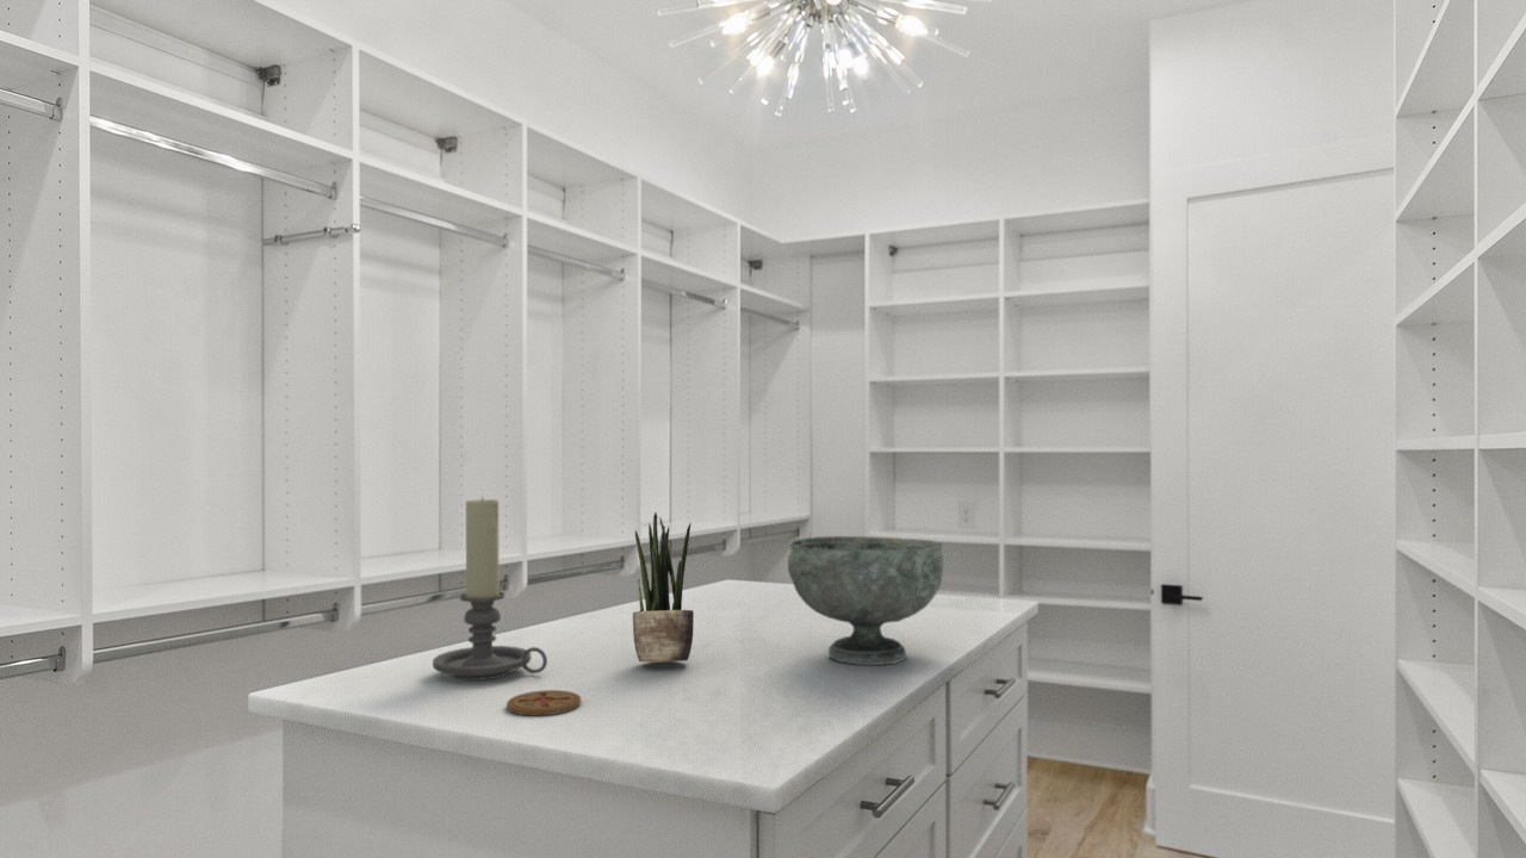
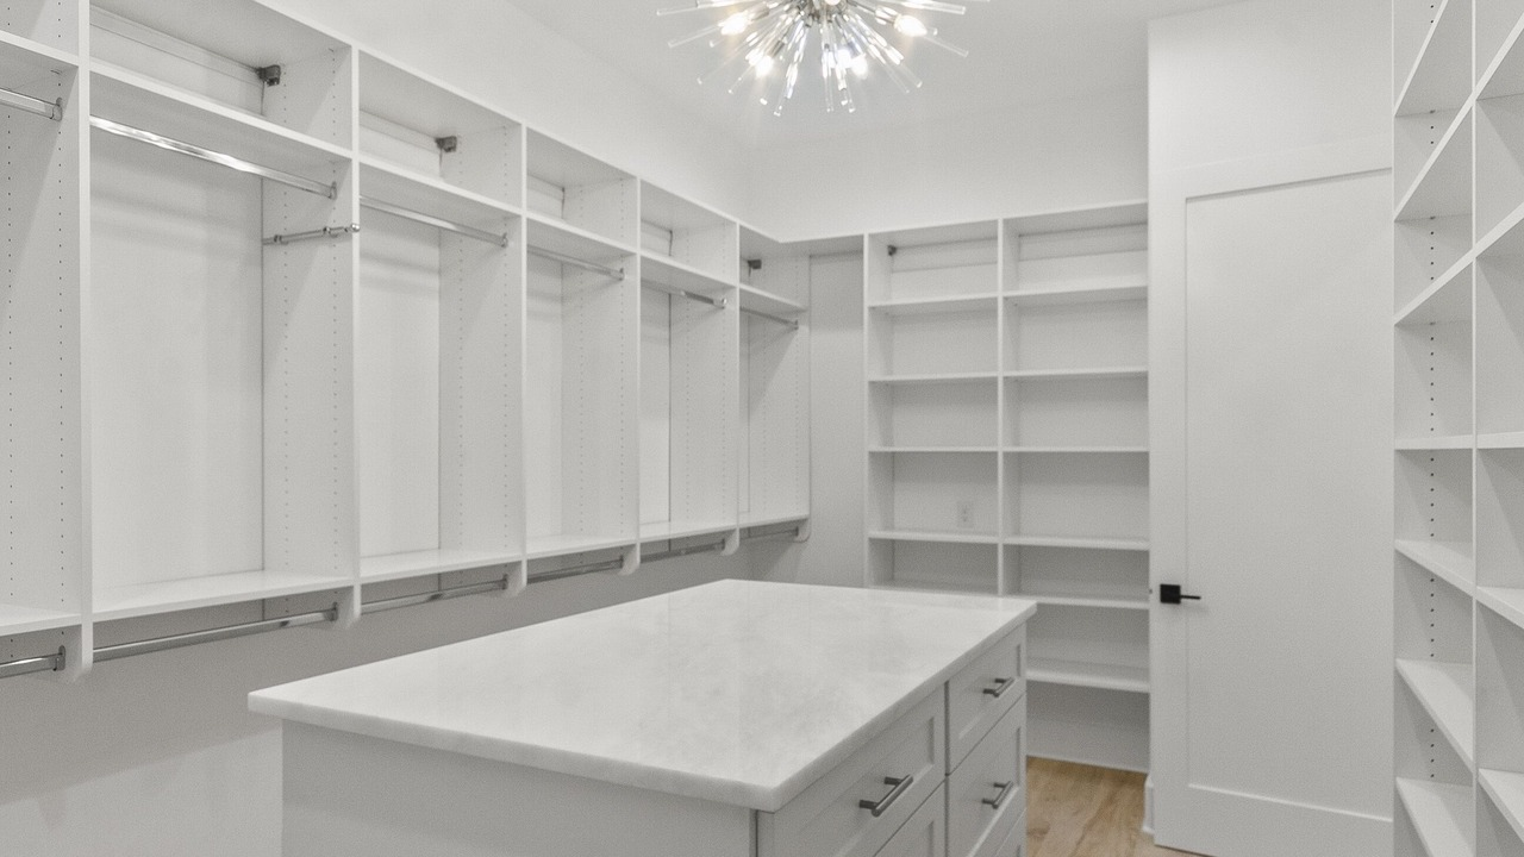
- decorative bowl [787,535,944,666]
- candle holder [432,496,548,682]
- potted plant [632,511,695,664]
- coaster [505,689,582,716]
